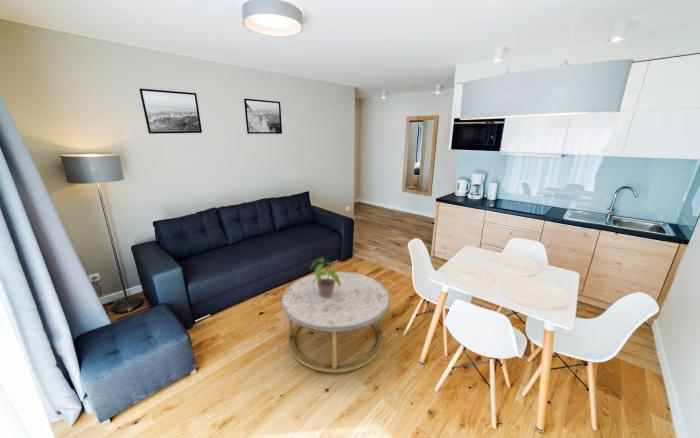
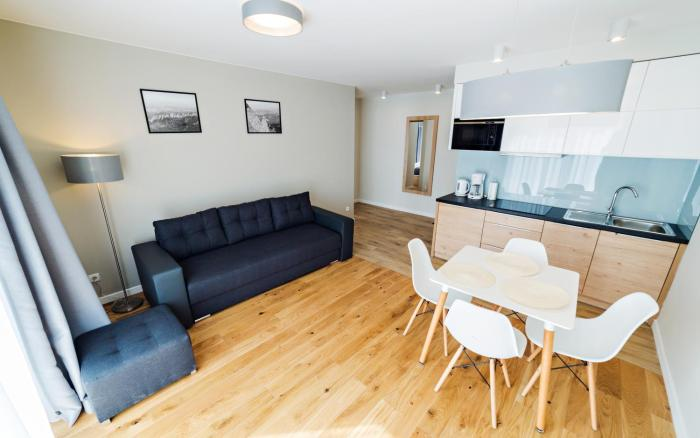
- potted plant [310,257,341,298]
- coffee table [281,271,391,374]
